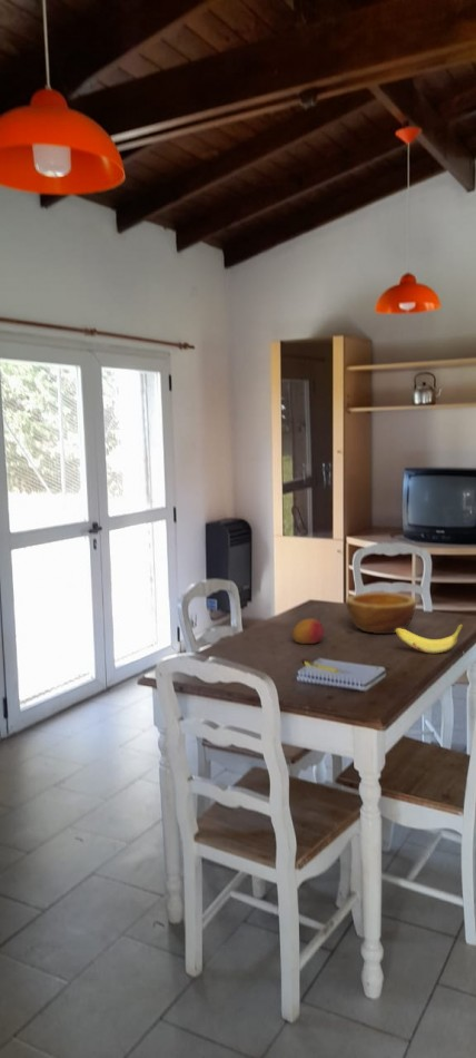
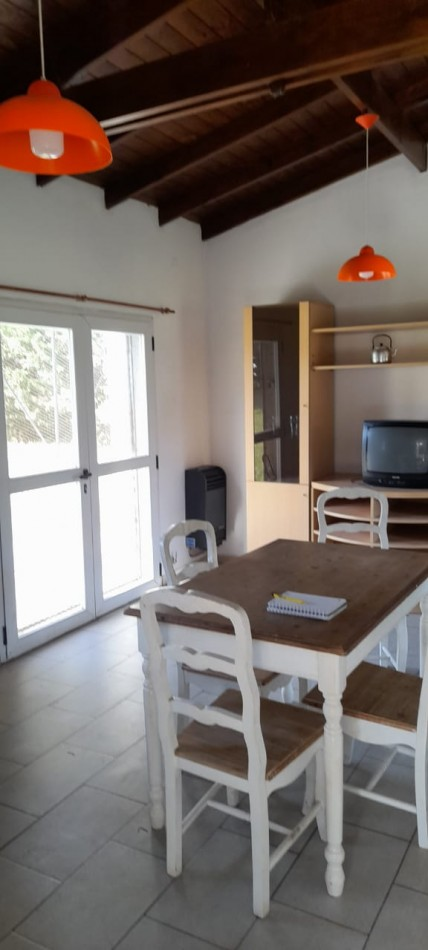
- banana [395,623,464,655]
- bowl [345,591,417,635]
- fruit [291,618,325,645]
